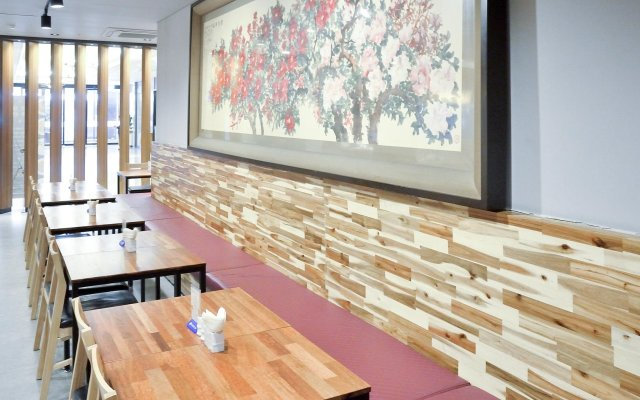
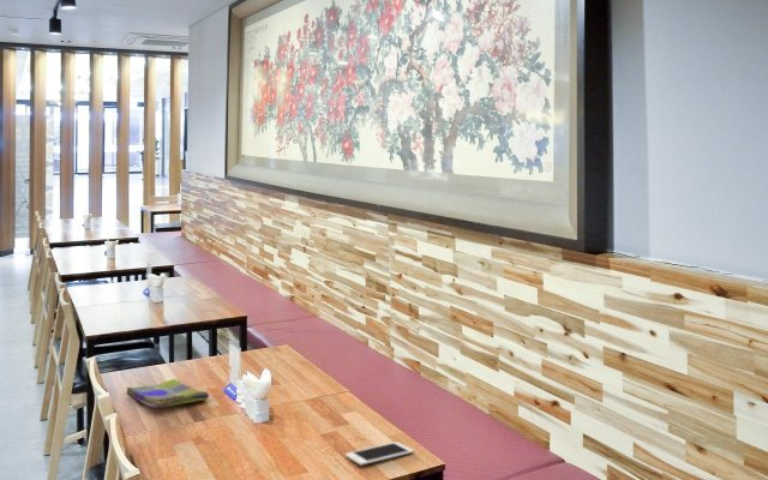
+ dish towel [125,378,210,409]
+ cell phone [344,440,415,467]
